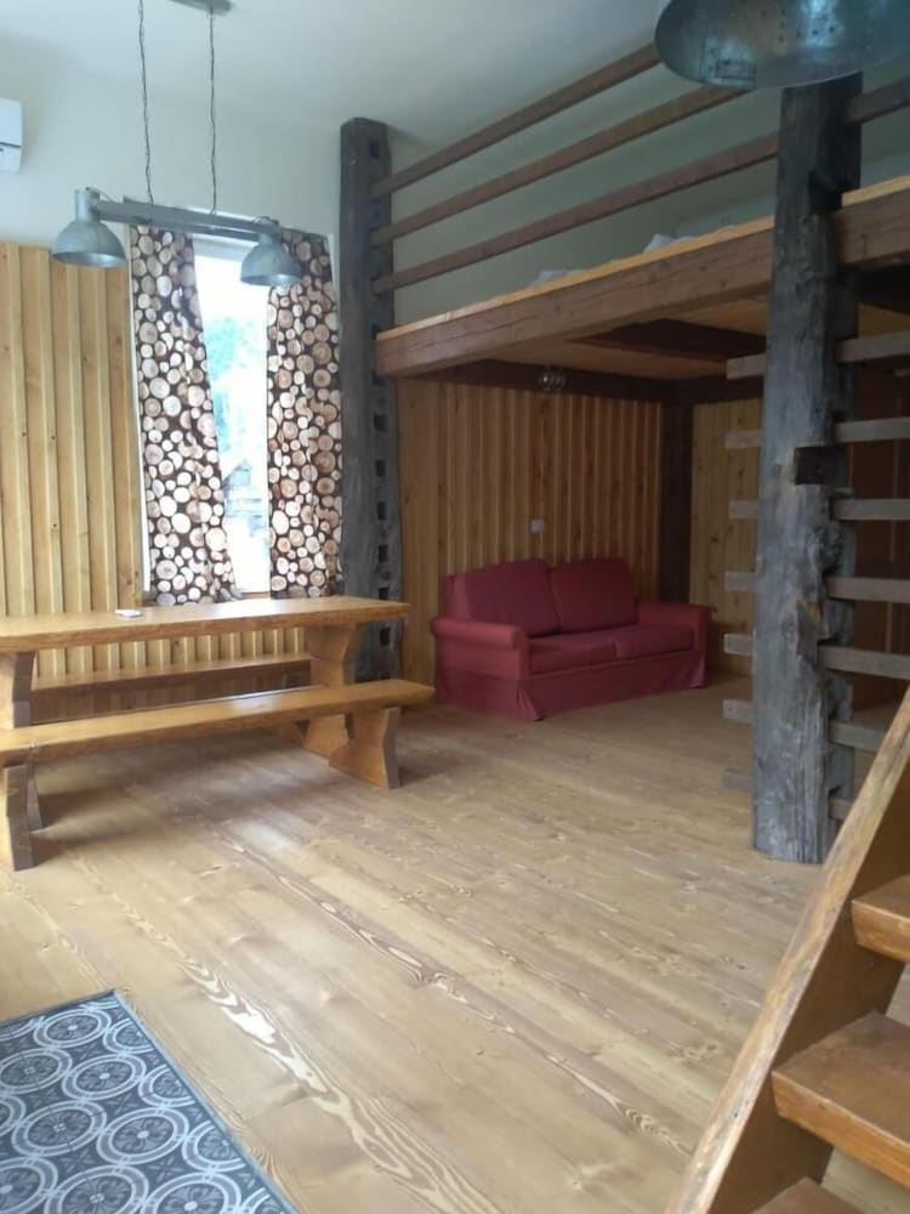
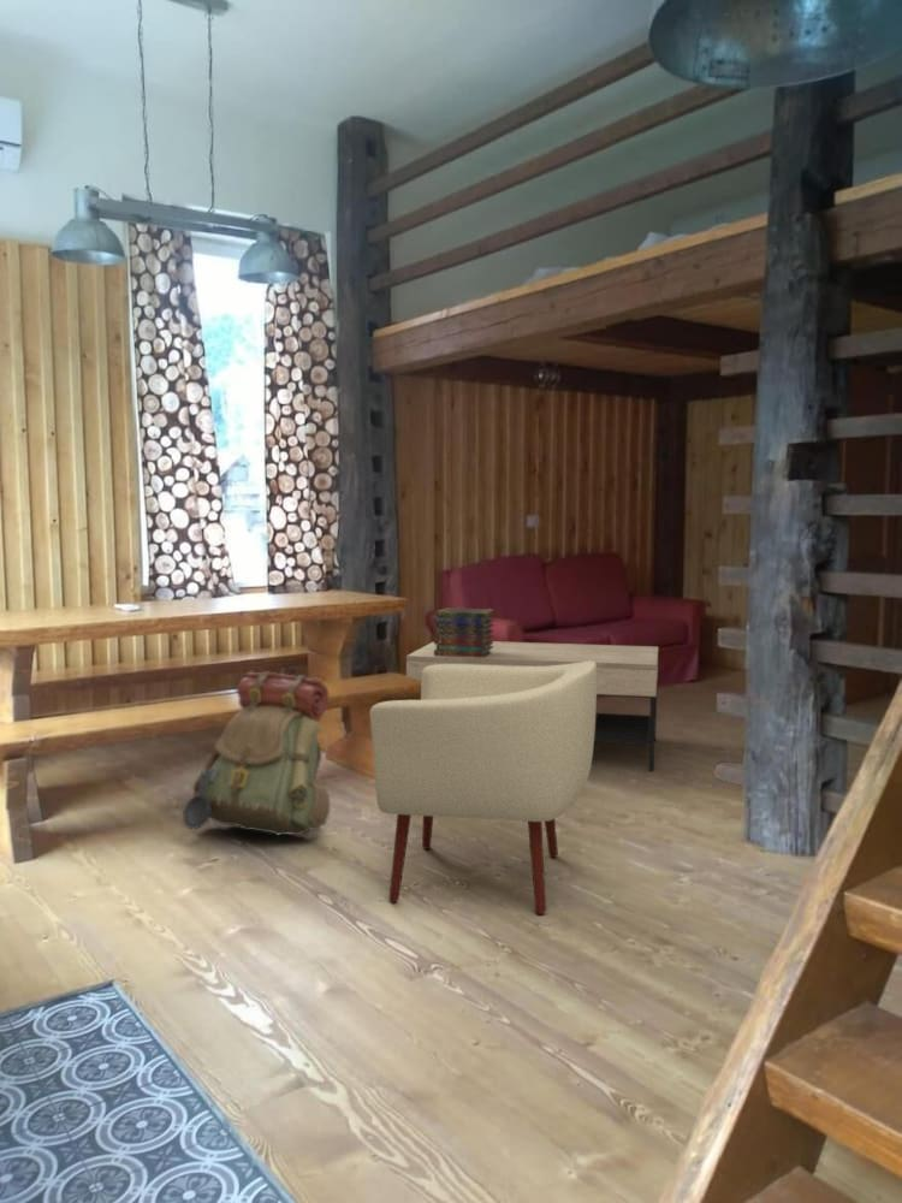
+ coffee table [405,640,659,771]
+ backpack [182,670,331,837]
+ armchair [369,662,598,915]
+ book stack [432,606,497,657]
